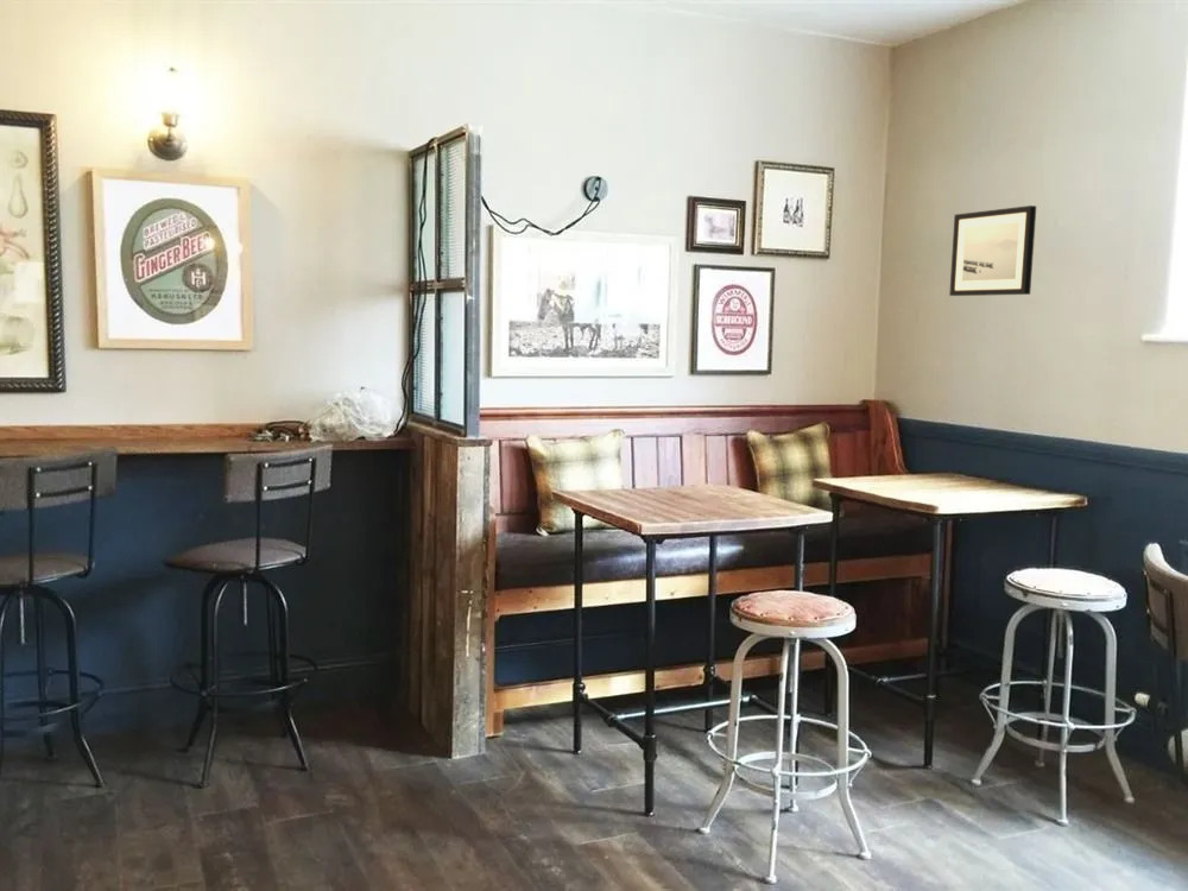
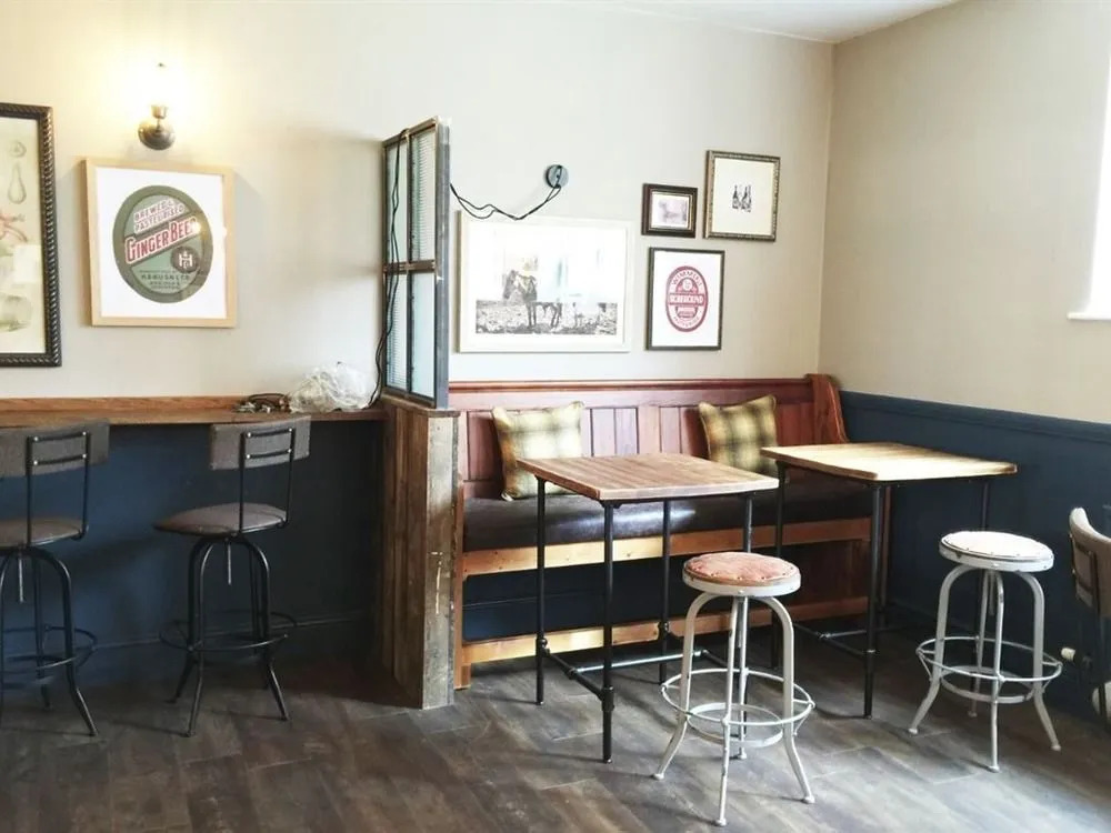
- wall art [948,204,1037,297]
